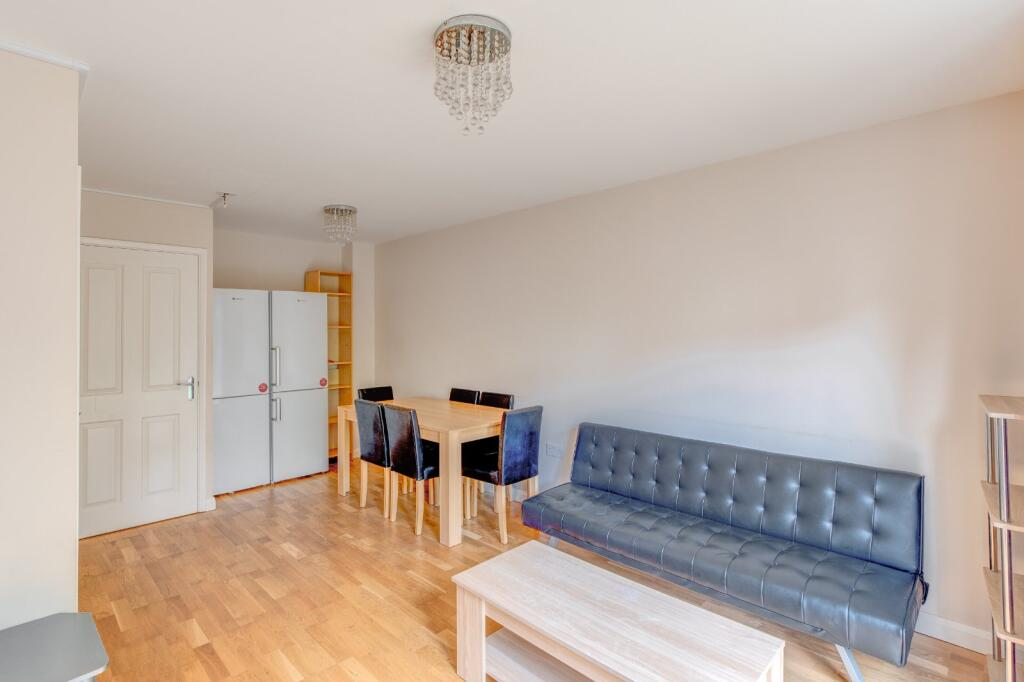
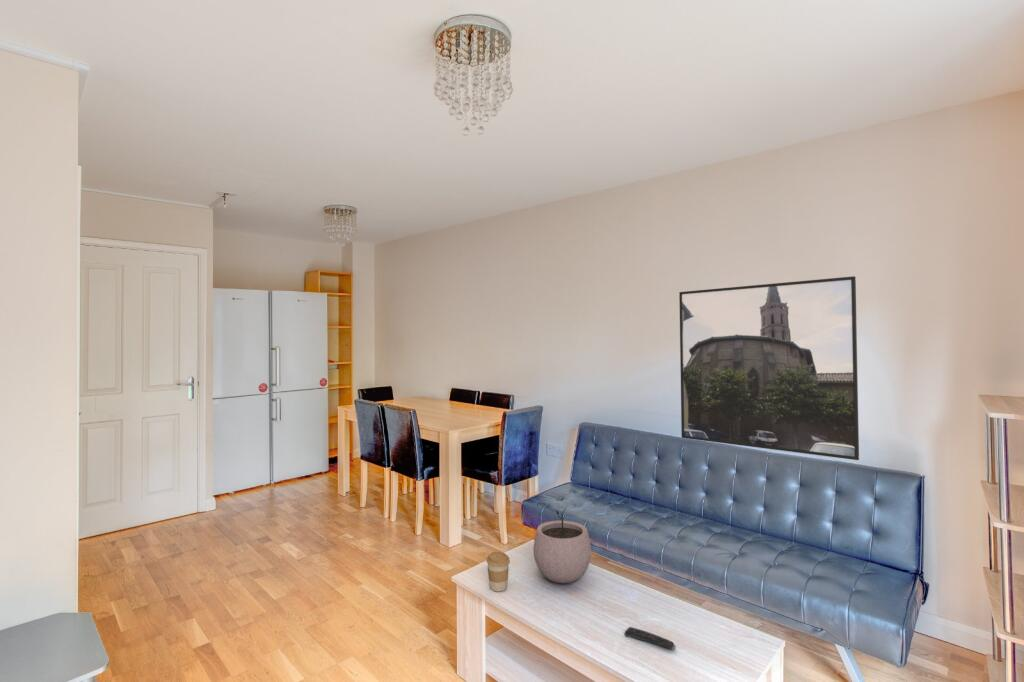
+ remote control [624,626,677,651]
+ plant pot [532,507,592,584]
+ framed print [678,275,860,461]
+ coffee cup [486,550,511,592]
